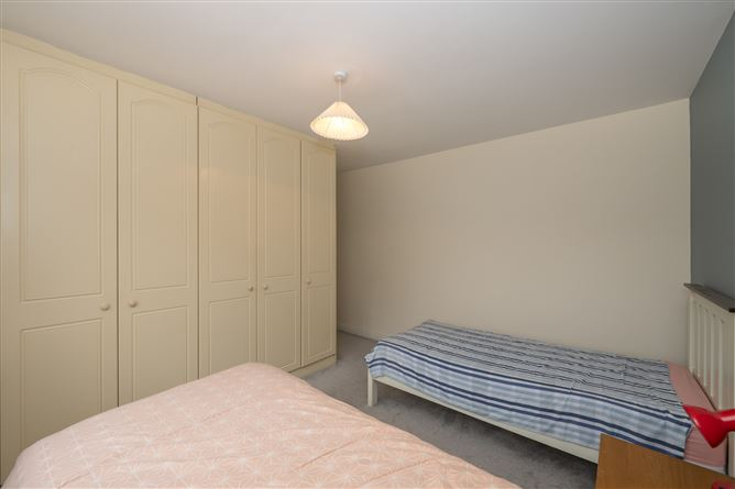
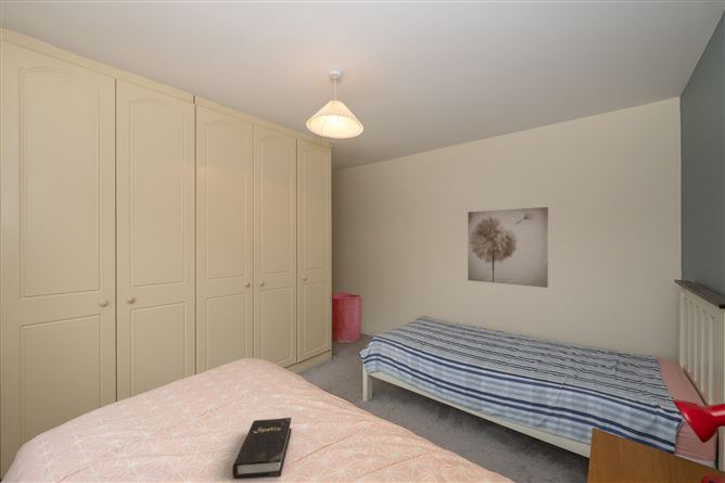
+ laundry hamper [331,292,364,343]
+ wall art [467,206,549,289]
+ hardback book [231,417,293,480]
